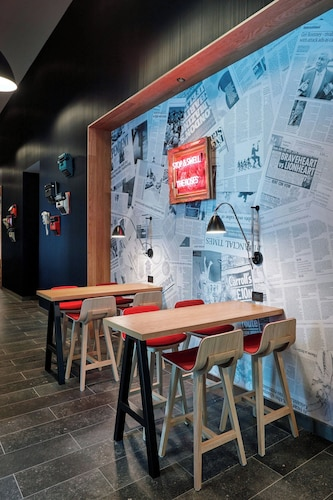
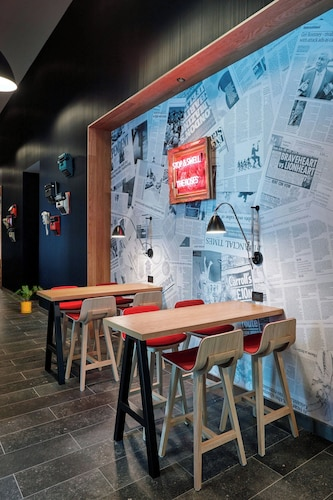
+ house plant [11,285,44,314]
